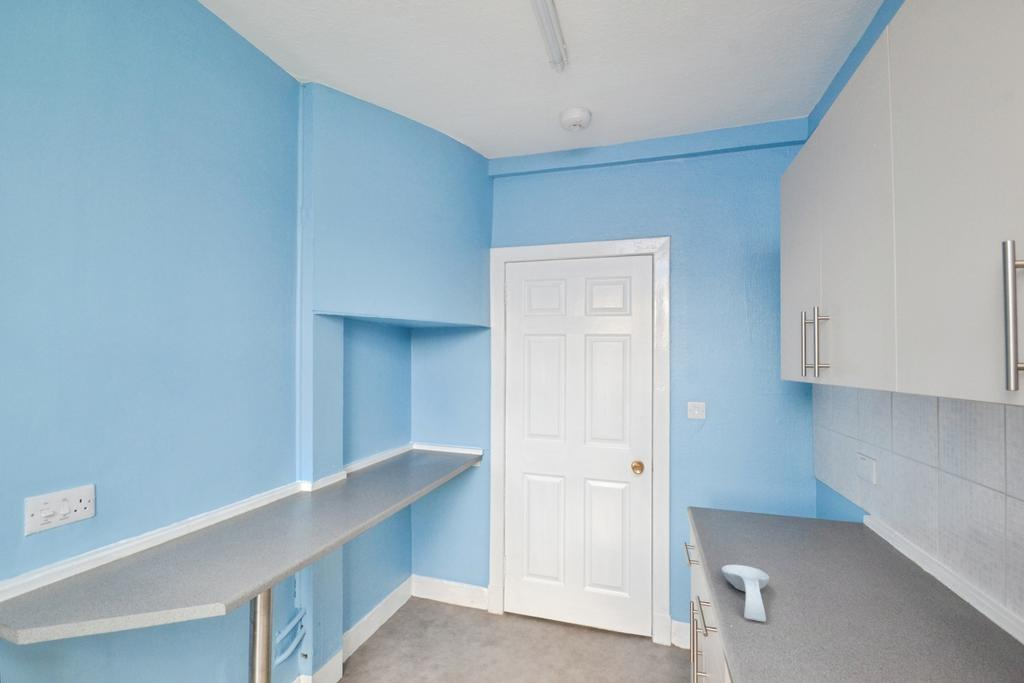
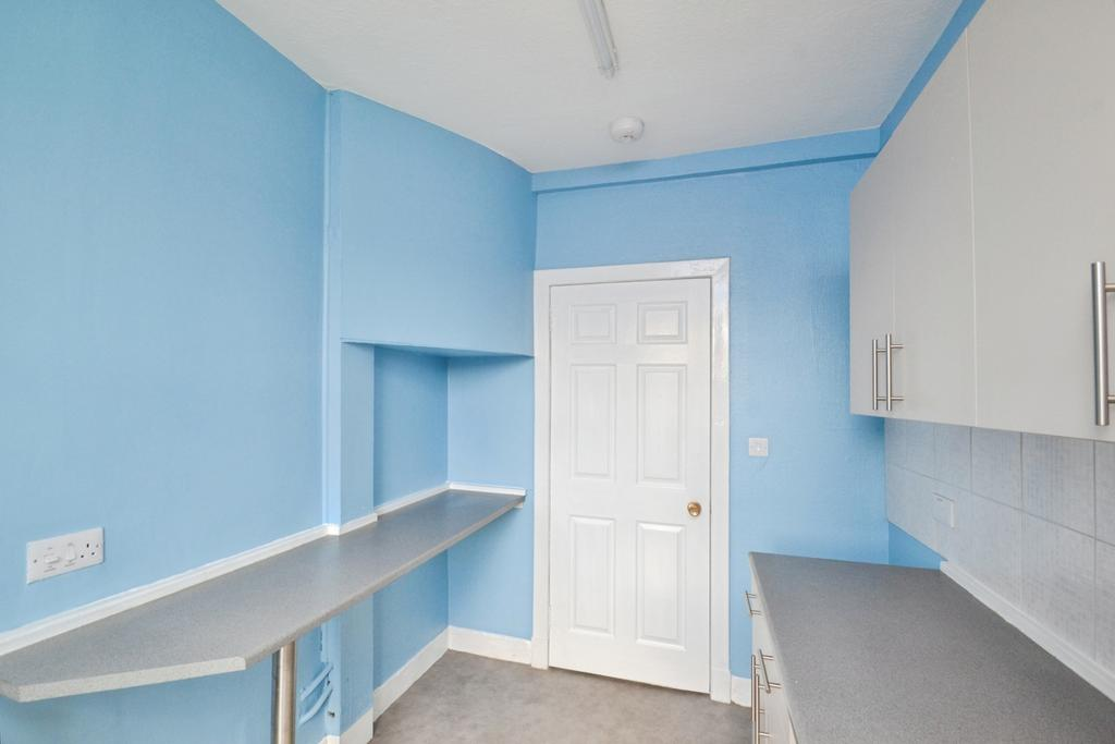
- spoon rest [721,564,770,623]
